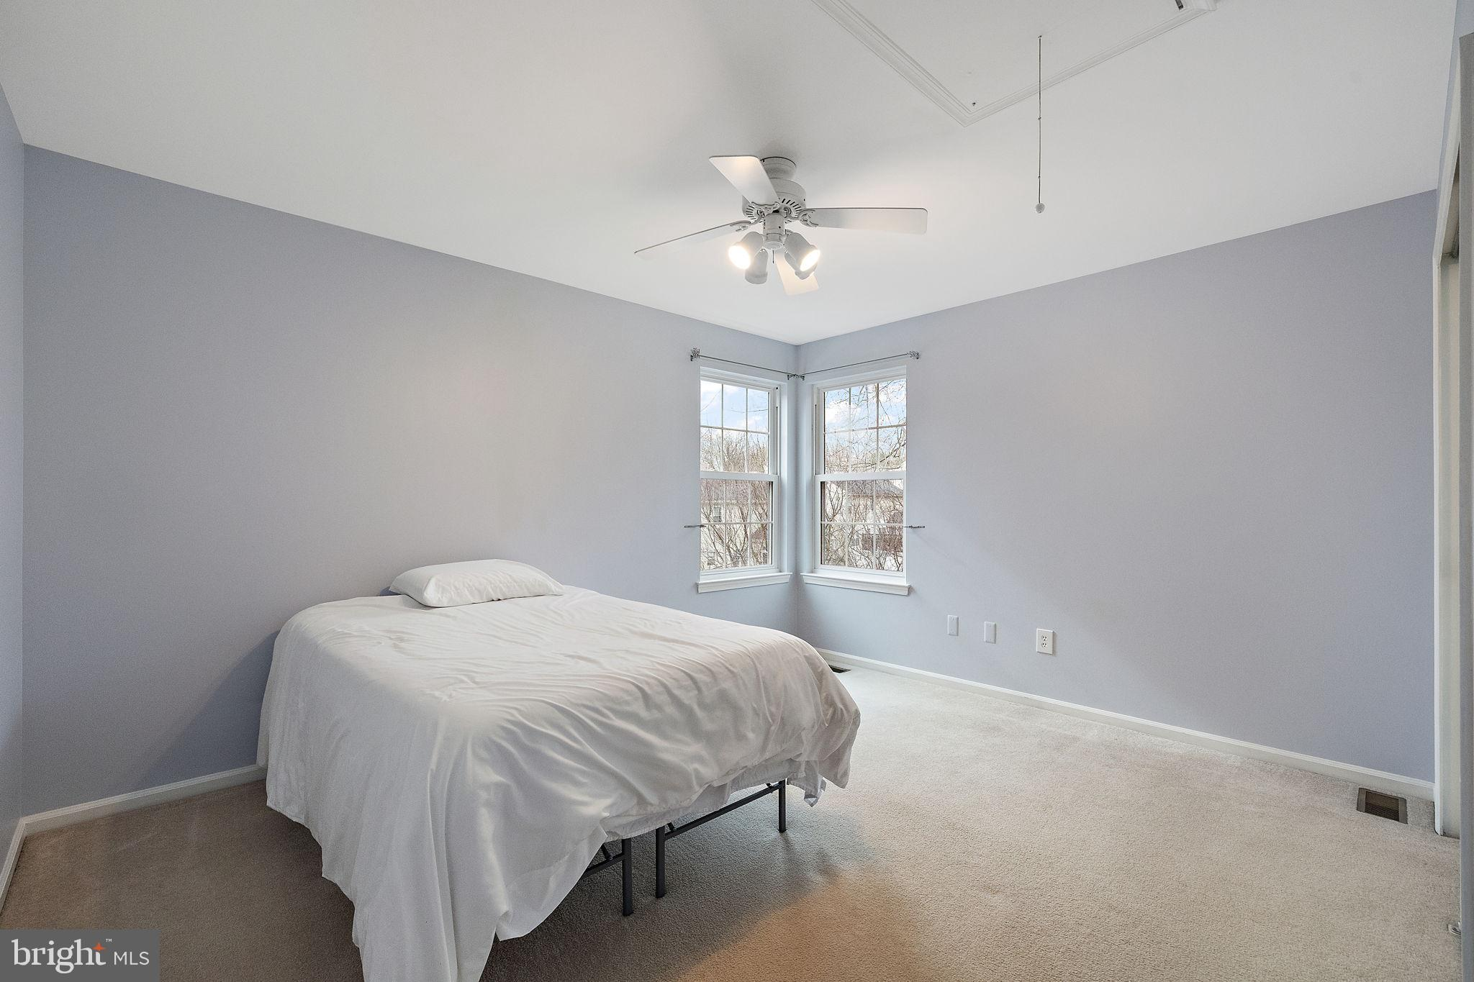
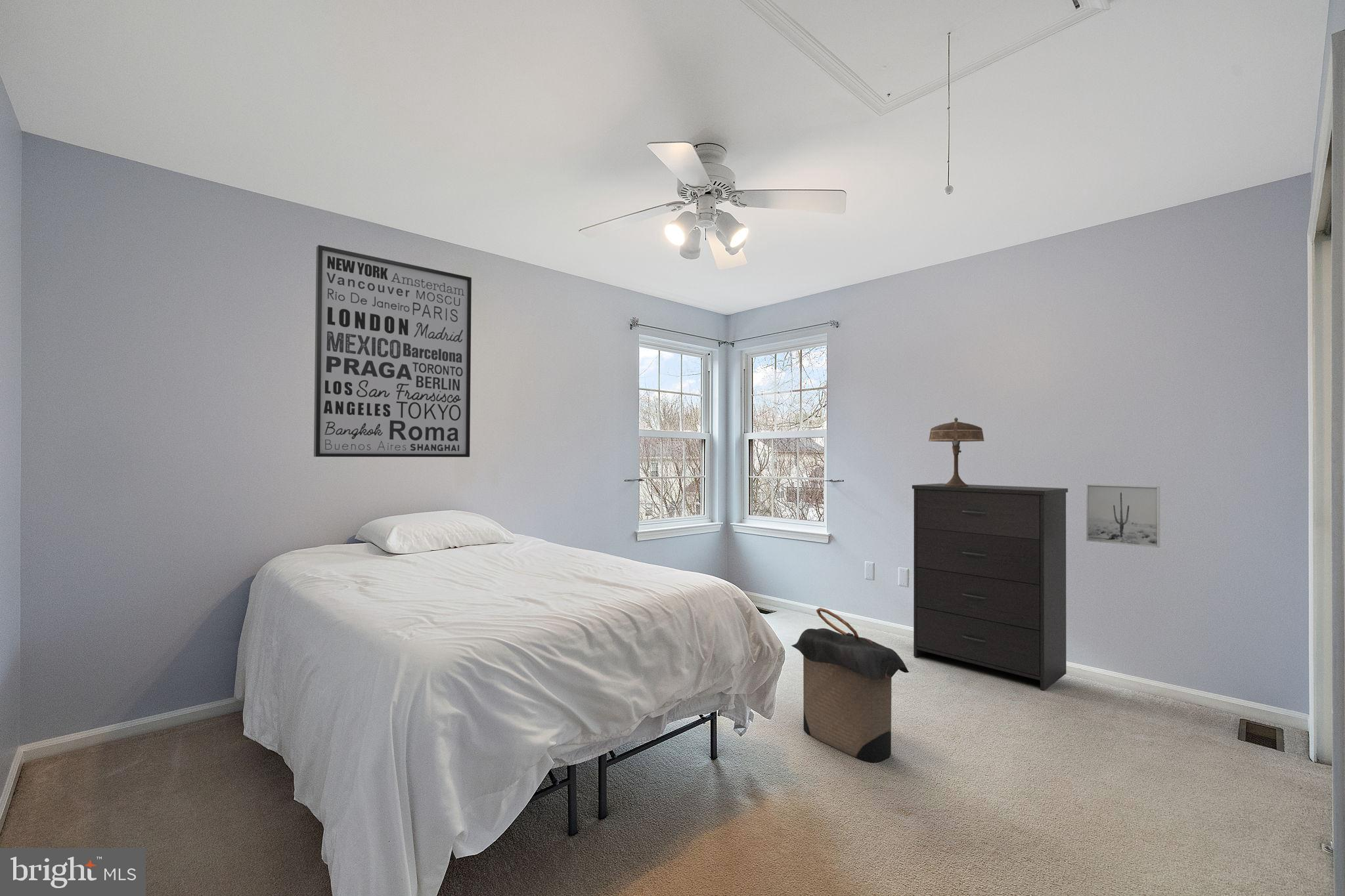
+ dresser [912,483,1069,691]
+ wall art [1086,483,1160,548]
+ laundry hamper [791,607,910,763]
+ wall art [313,244,472,458]
+ table lamp [928,417,985,486]
